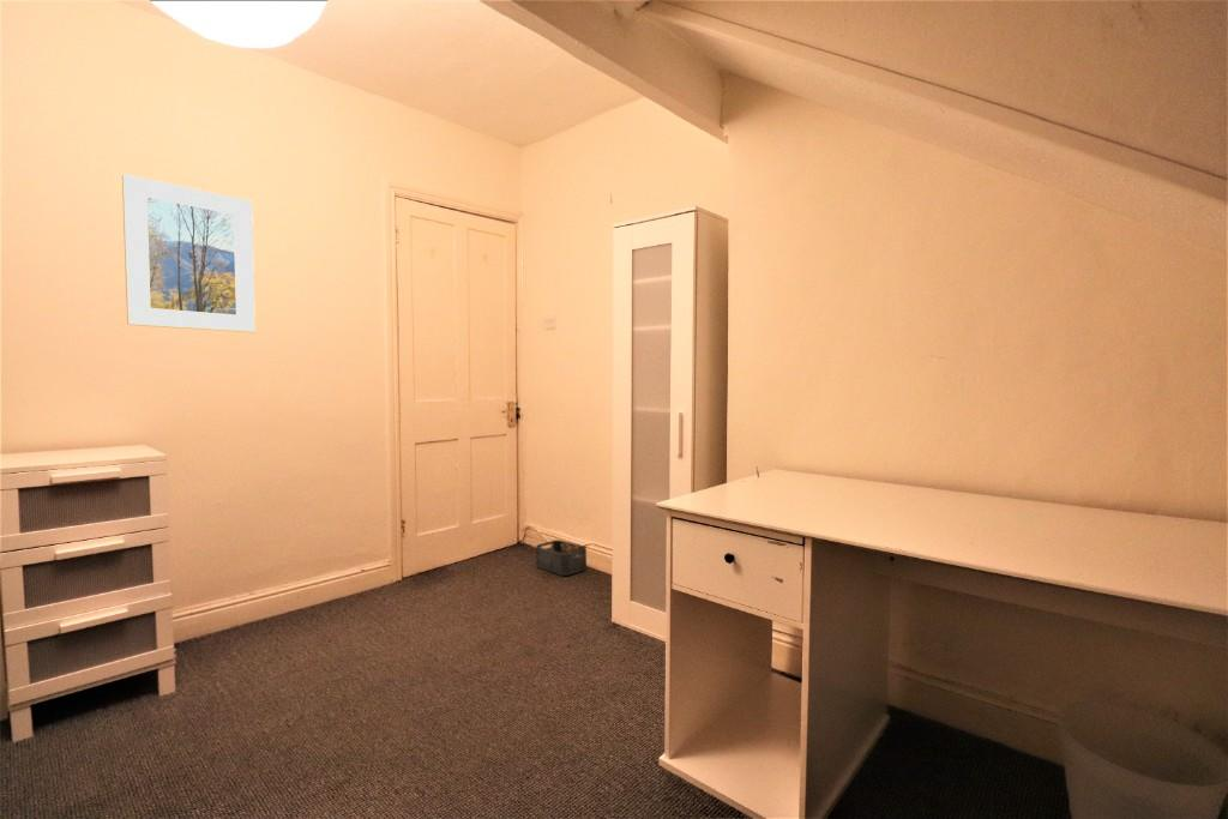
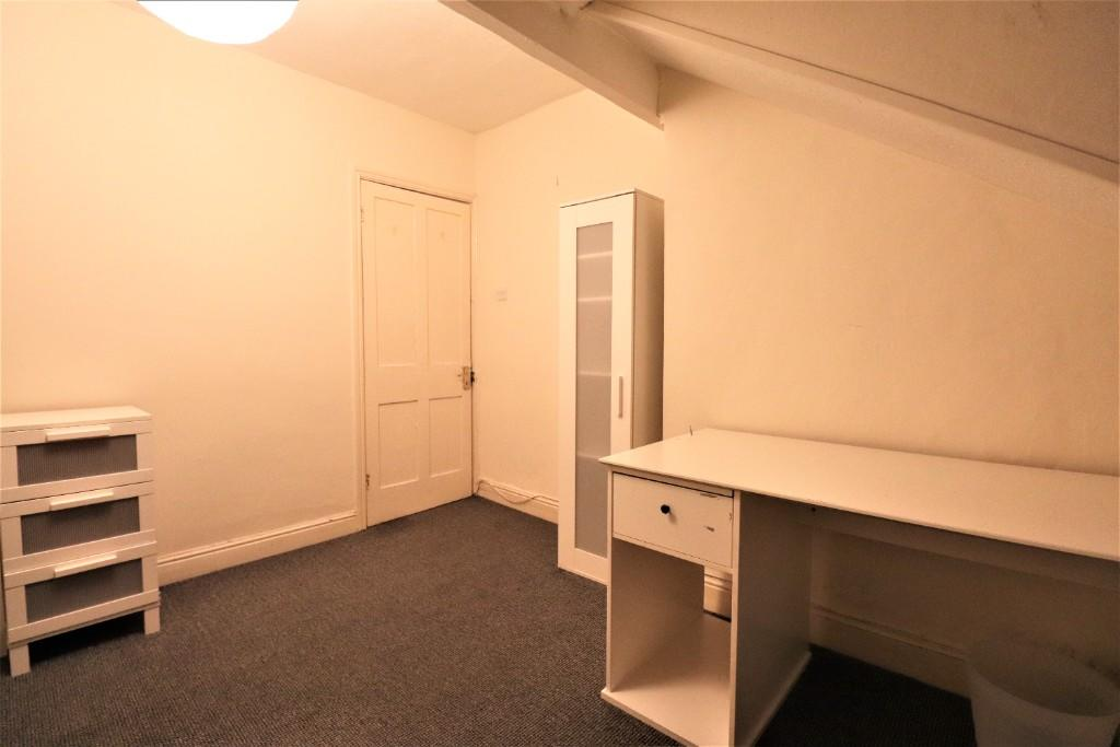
- storage bin [535,538,588,577]
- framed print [121,173,257,333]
